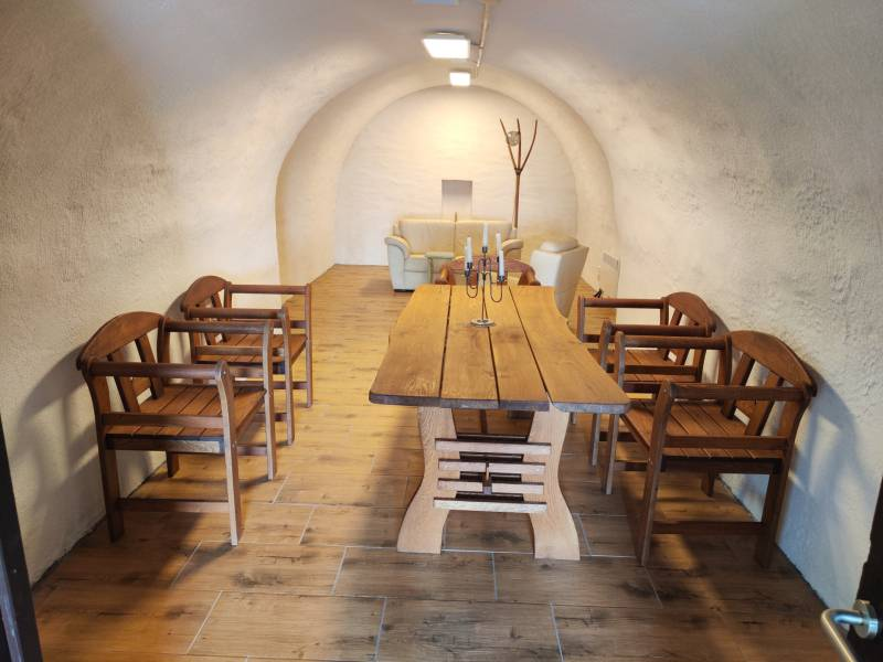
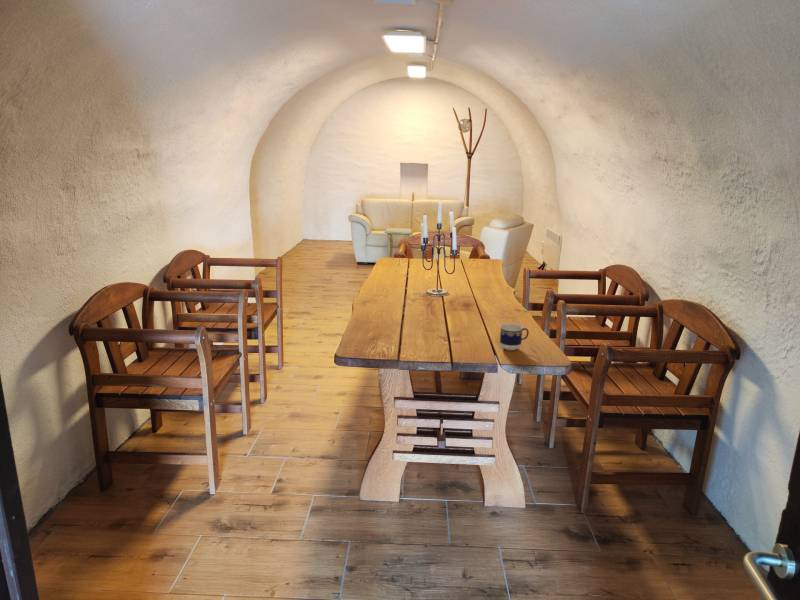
+ cup [499,322,530,351]
